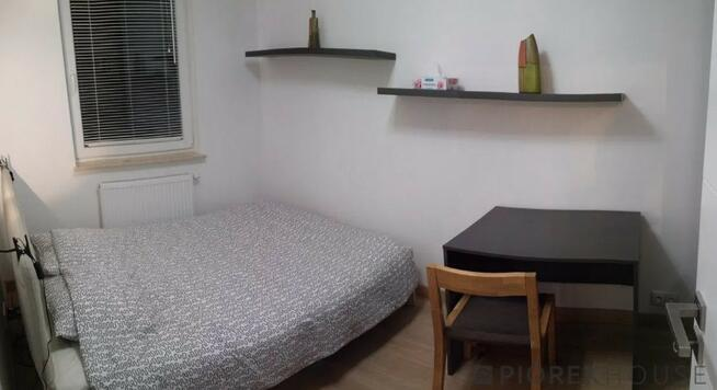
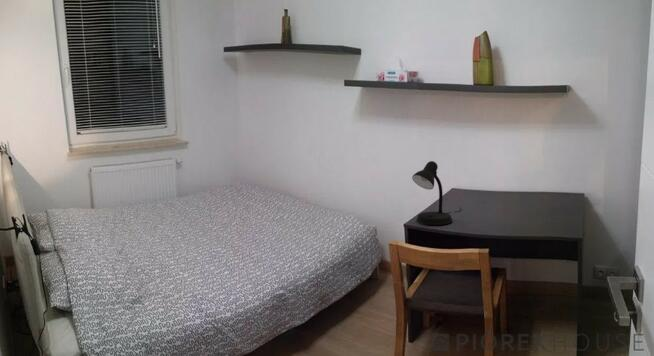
+ desk lamp [411,160,462,226]
